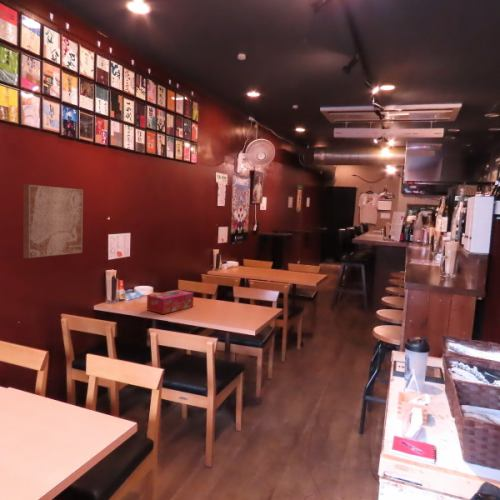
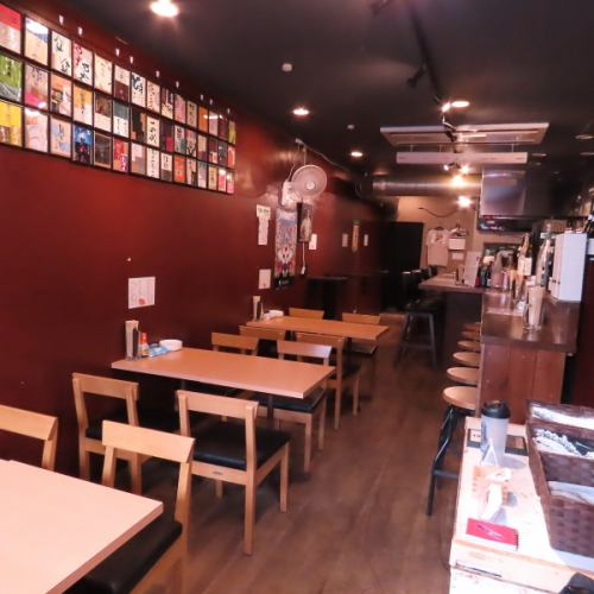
- tissue box [146,289,195,315]
- wall art [23,183,84,259]
